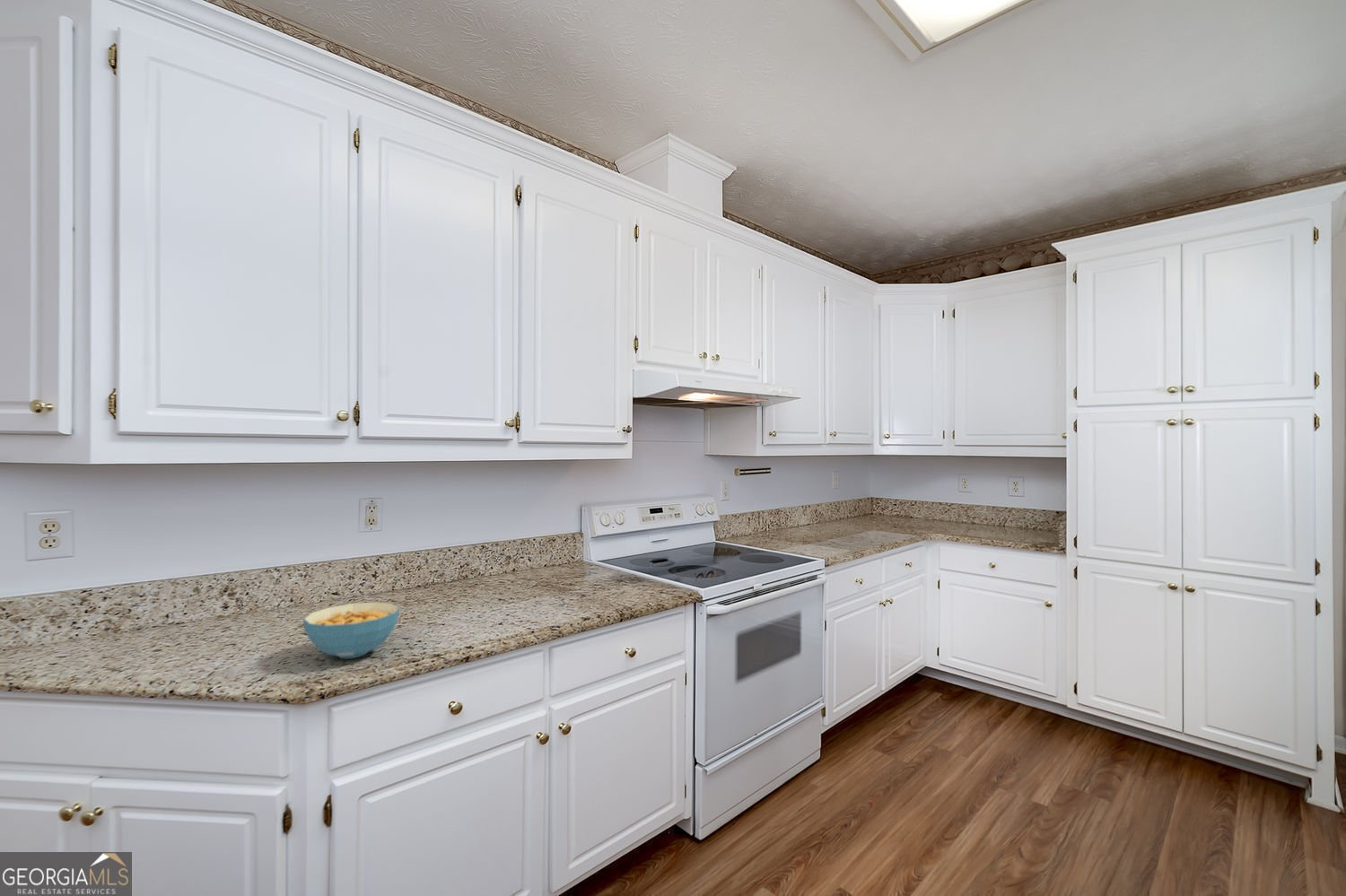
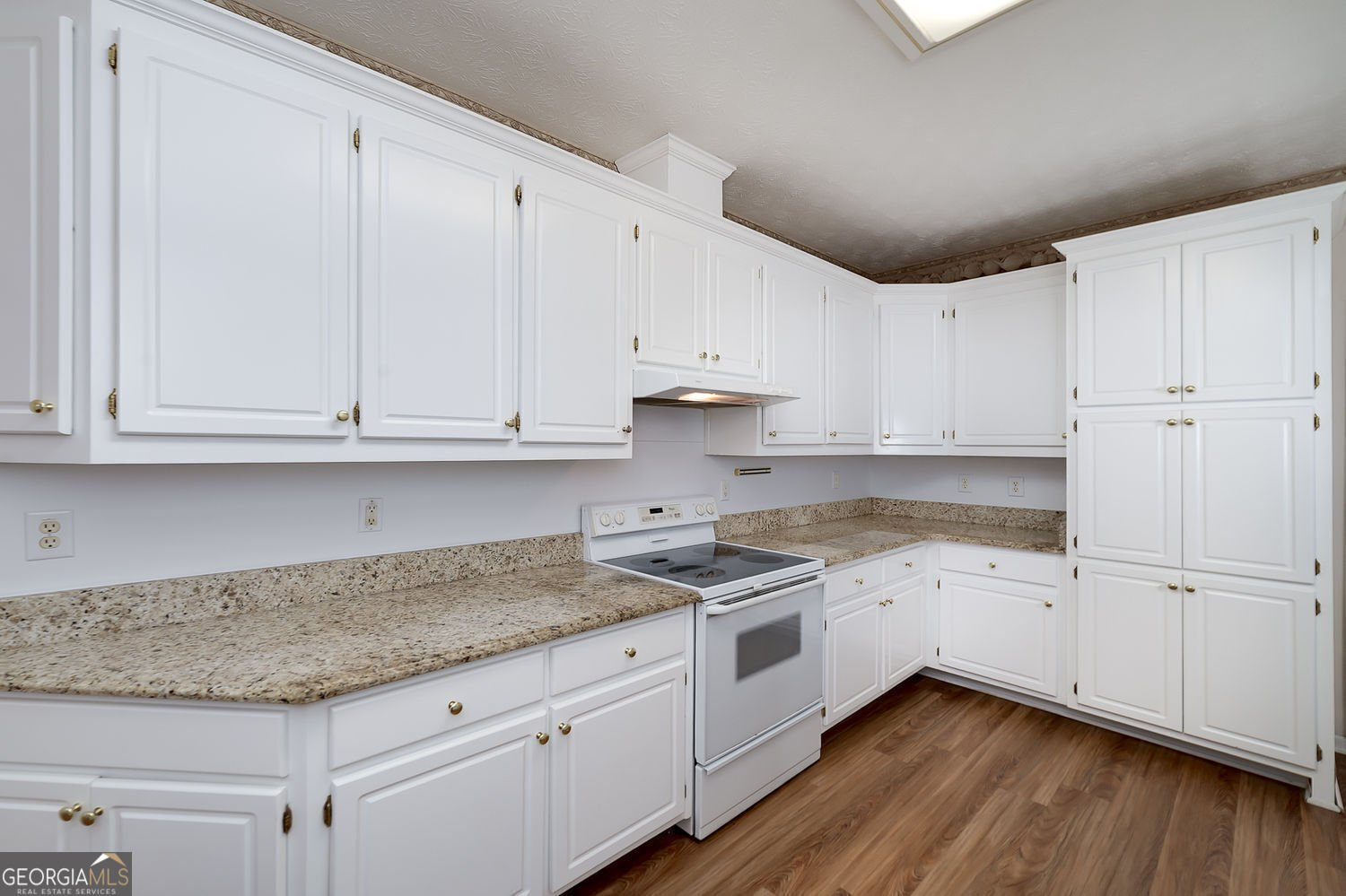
- cereal bowl [302,601,401,660]
